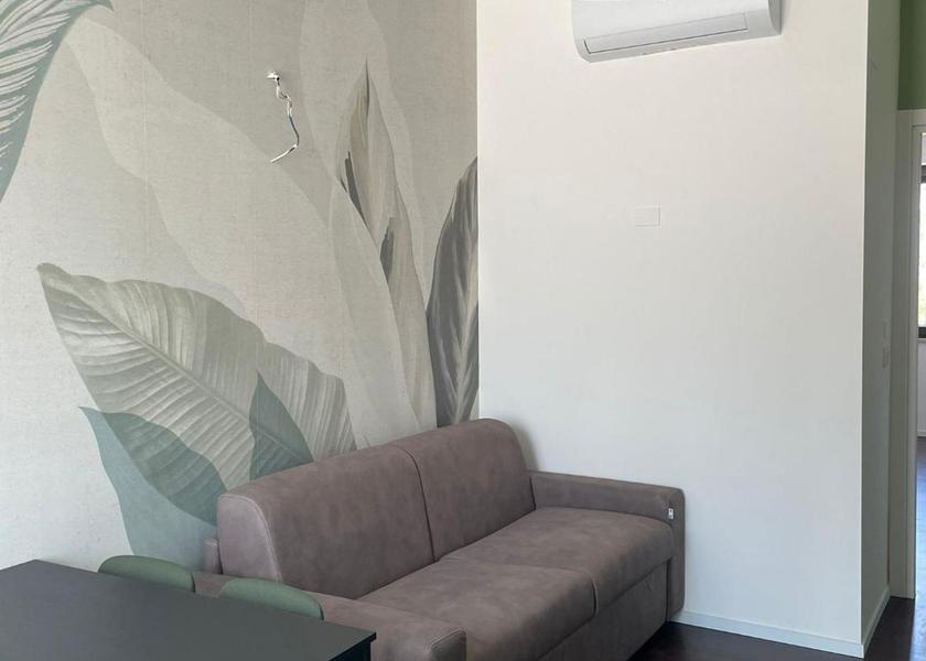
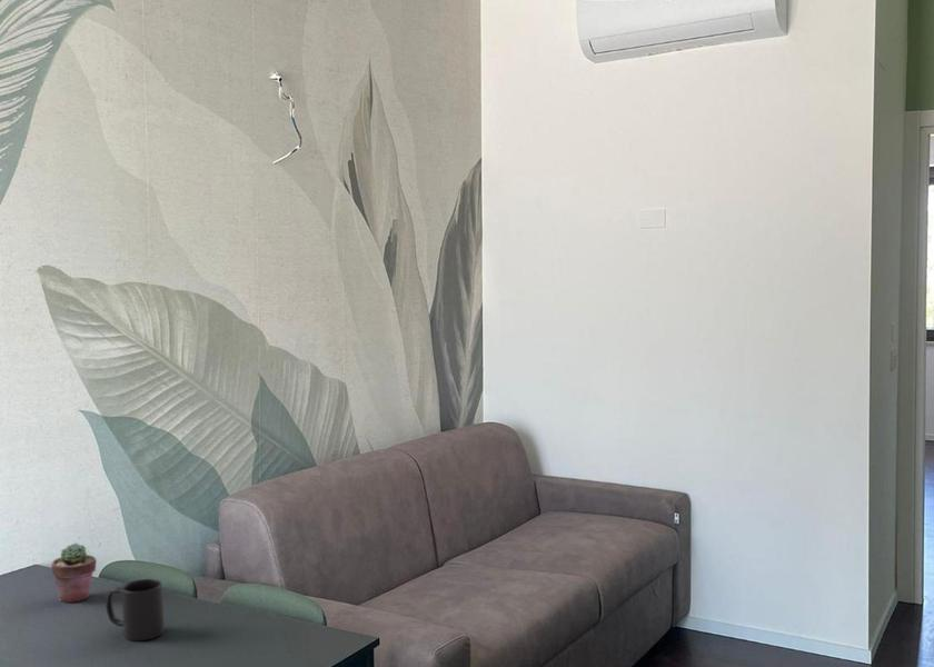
+ potted succulent [50,542,98,604]
+ mug [105,578,166,641]
